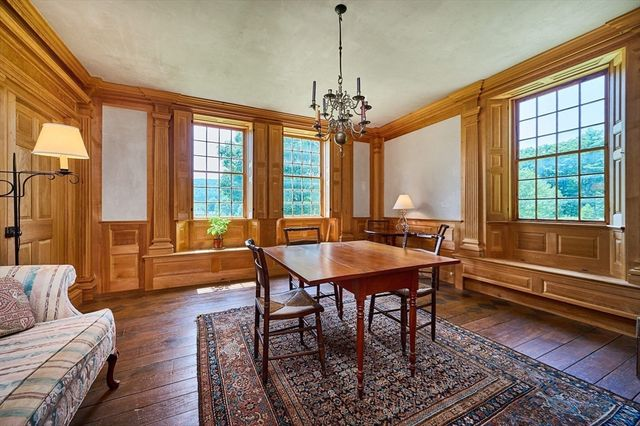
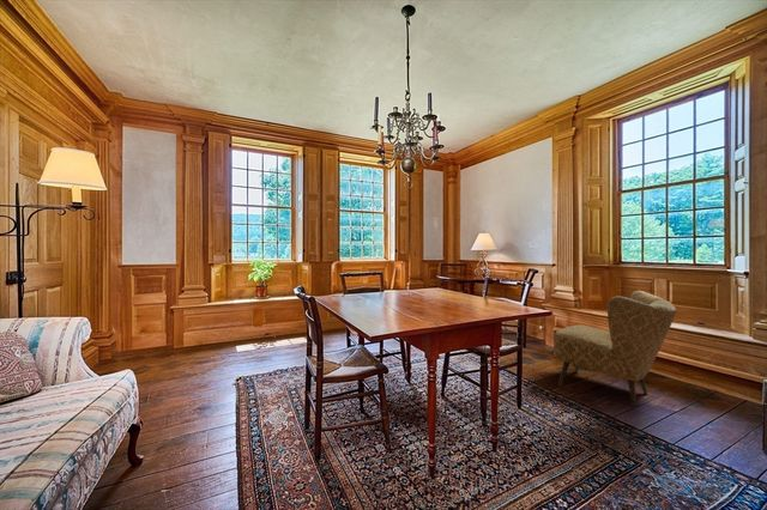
+ armchair [552,290,677,406]
